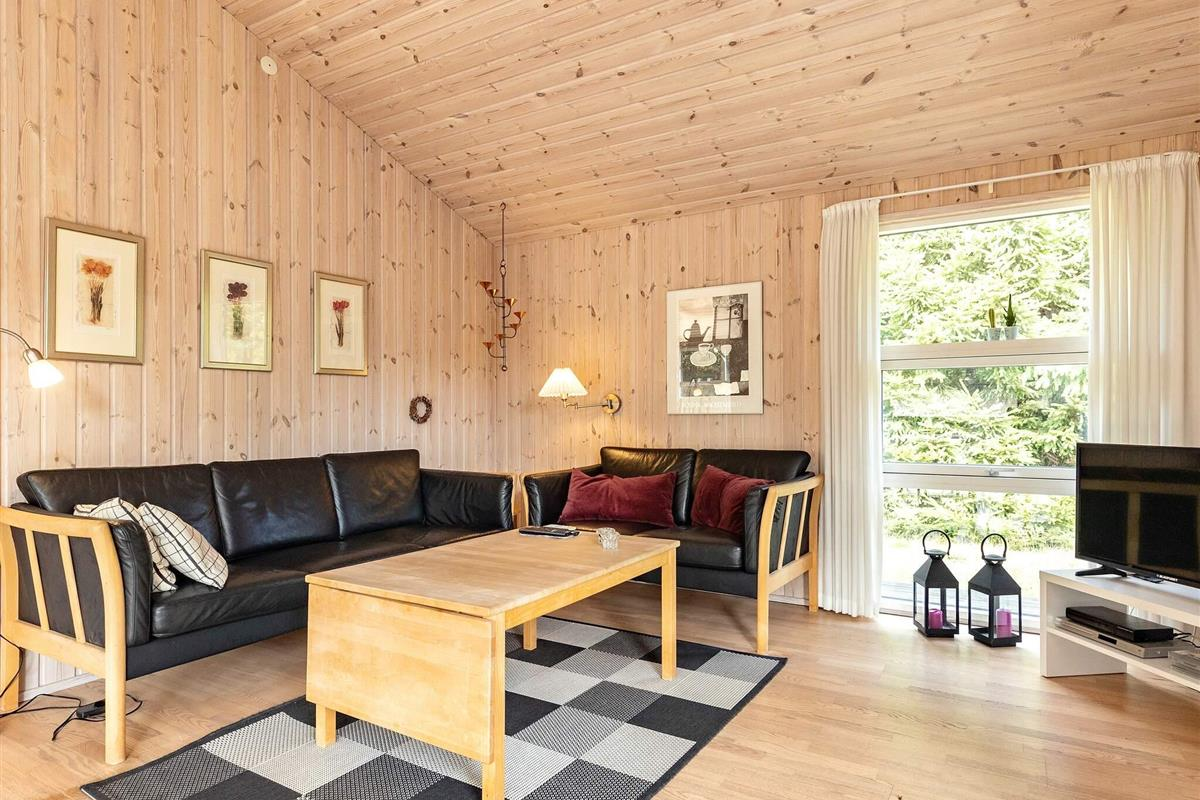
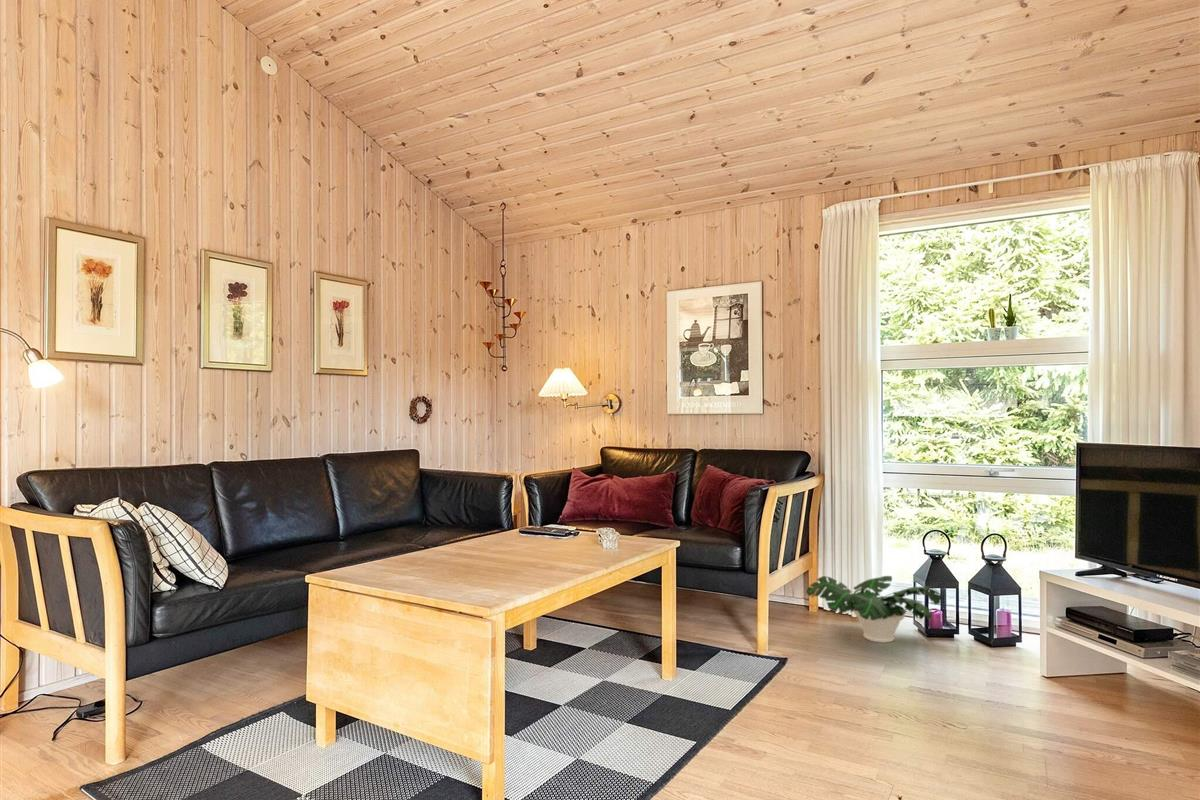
+ potted plant [805,575,944,644]
